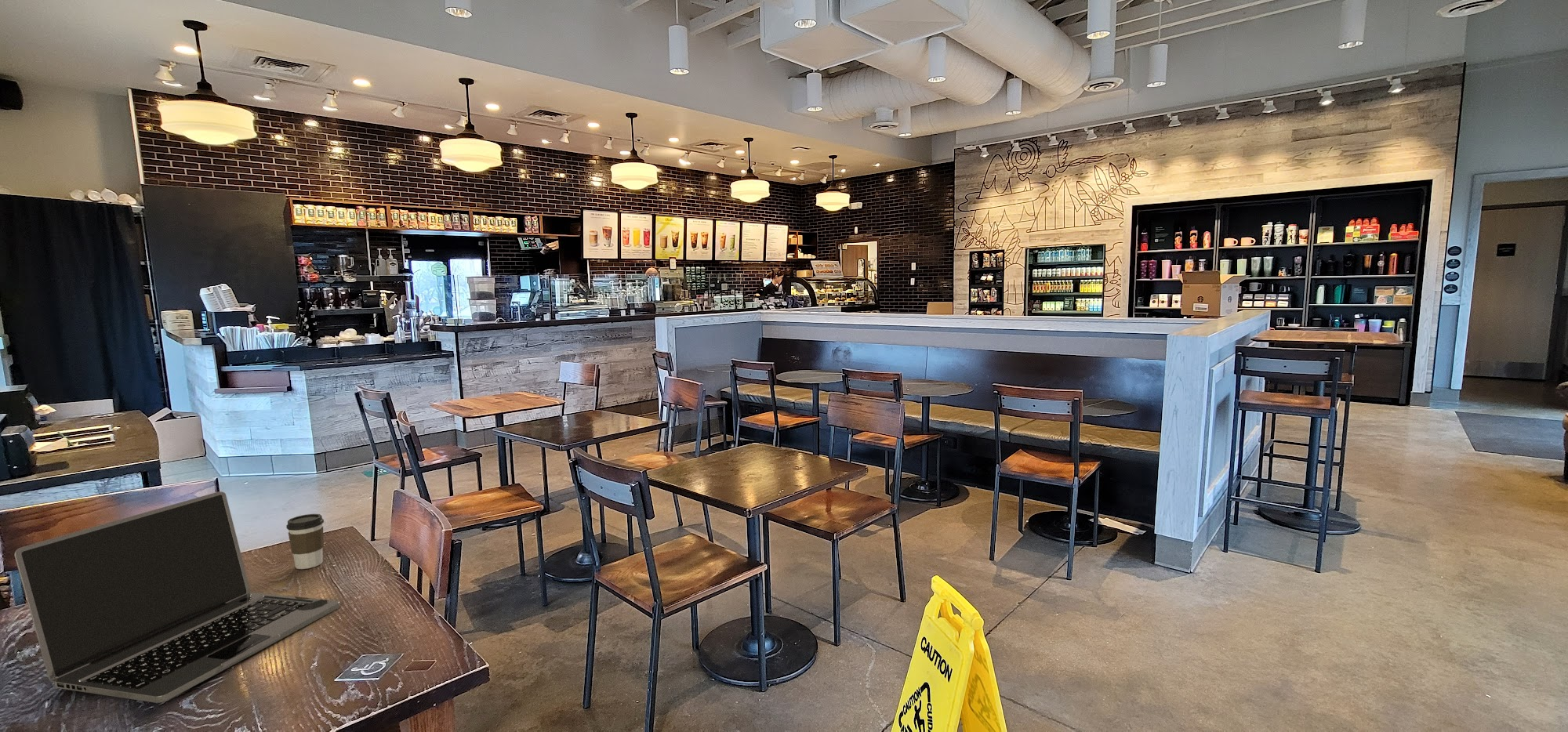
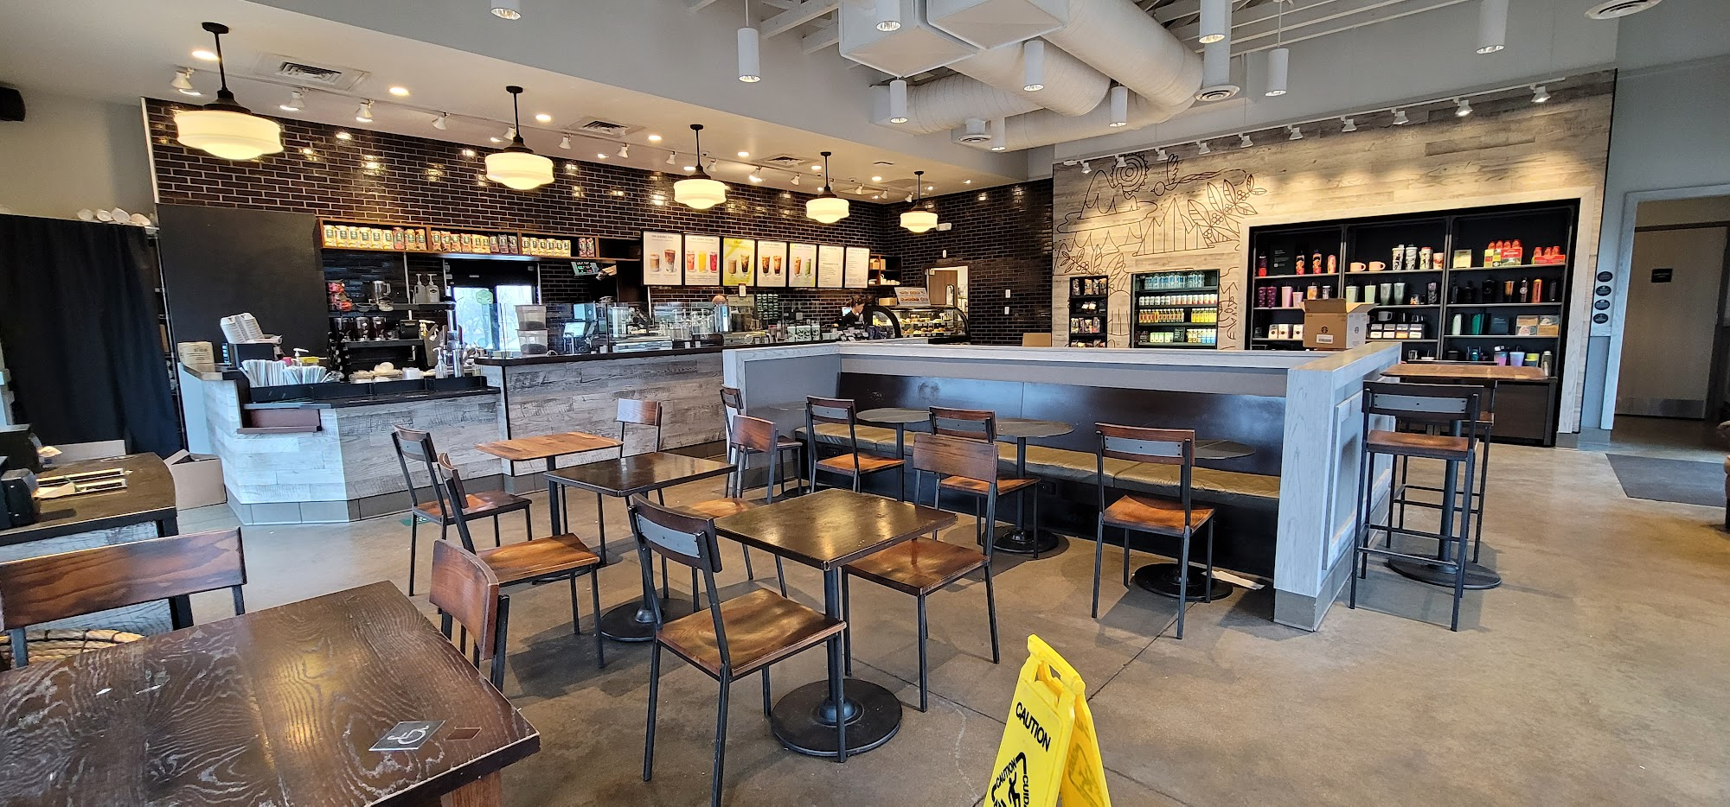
- laptop [13,491,340,704]
- coffee cup [285,513,325,570]
